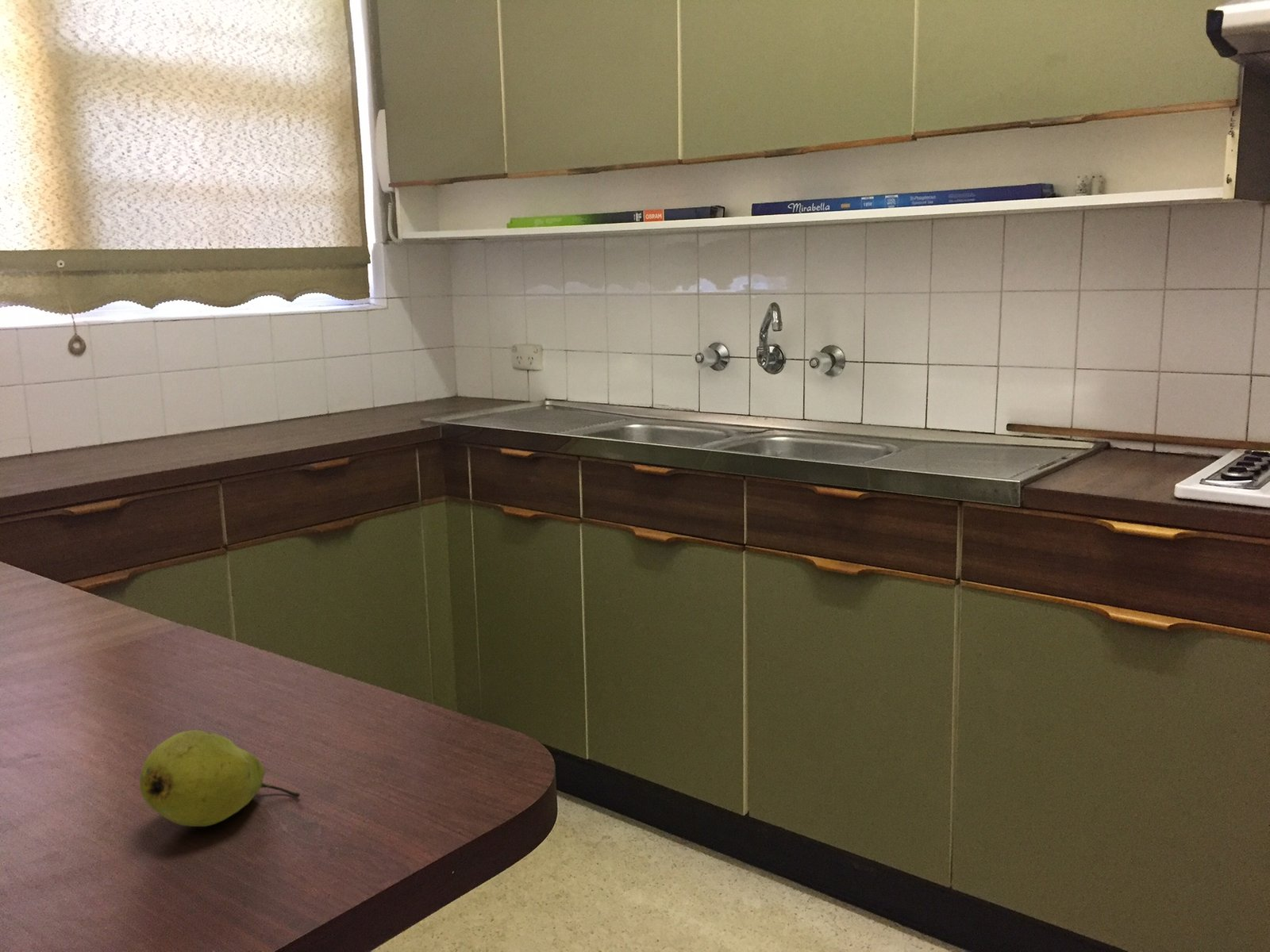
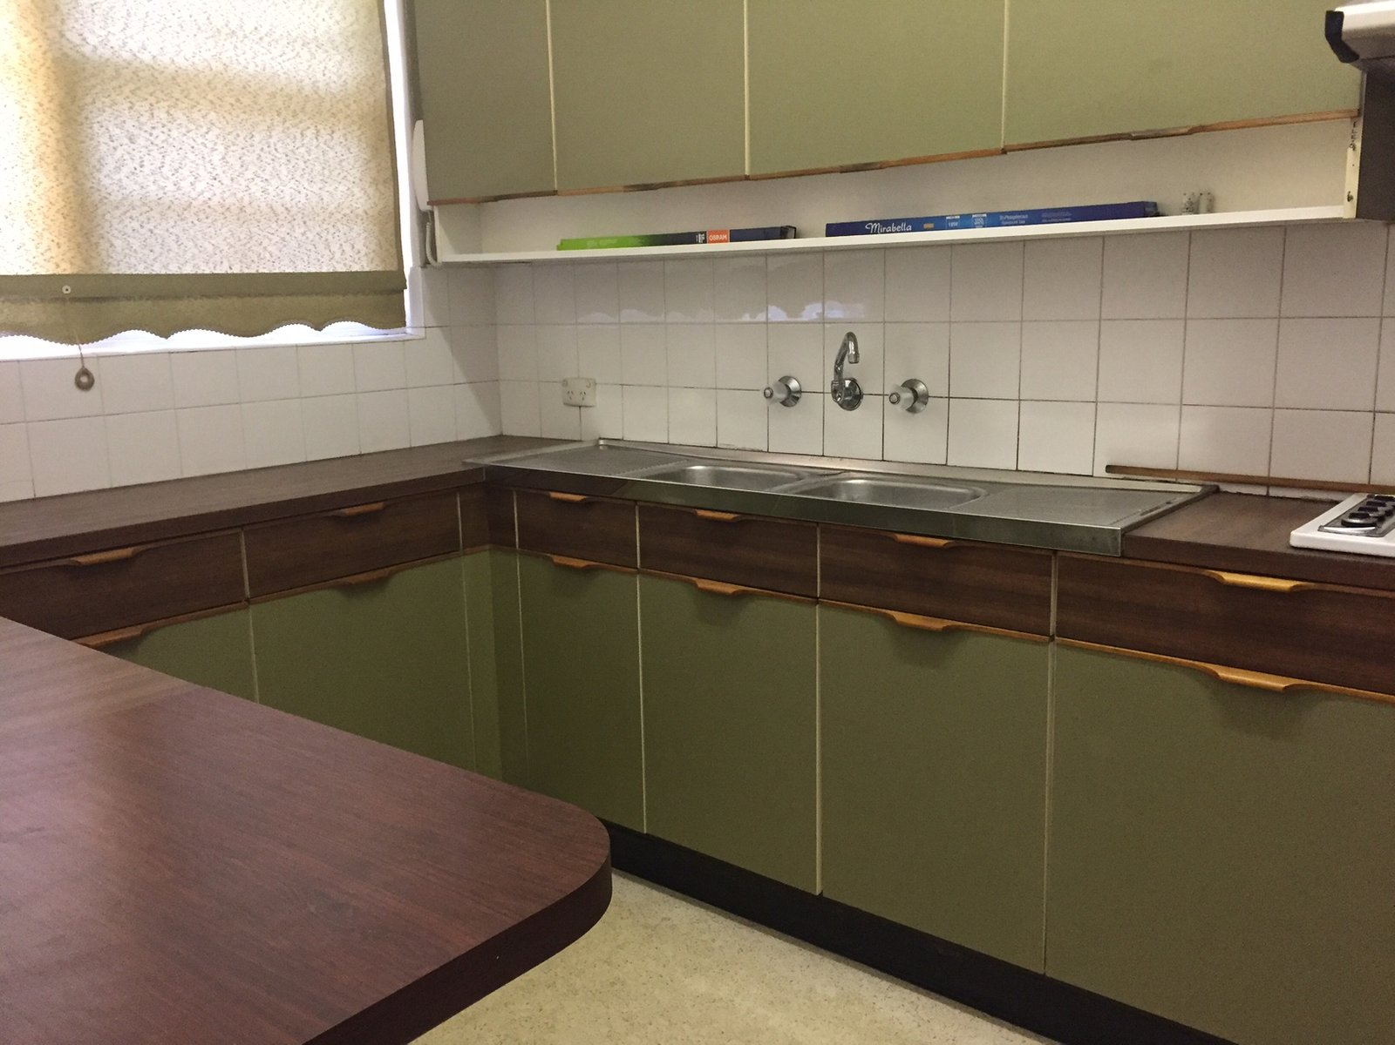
- fruit [139,729,301,827]
